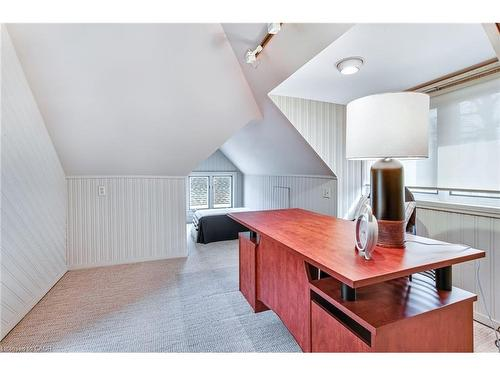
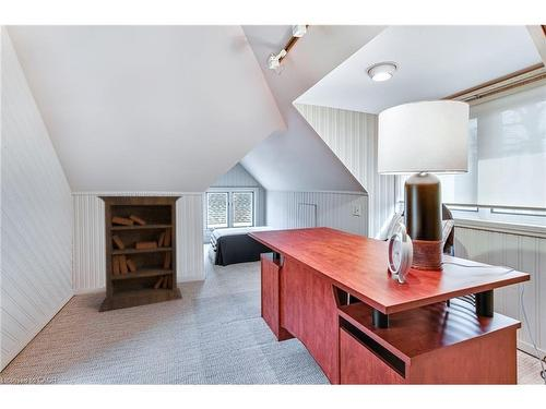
+ bookcase [96,195,183,312]
